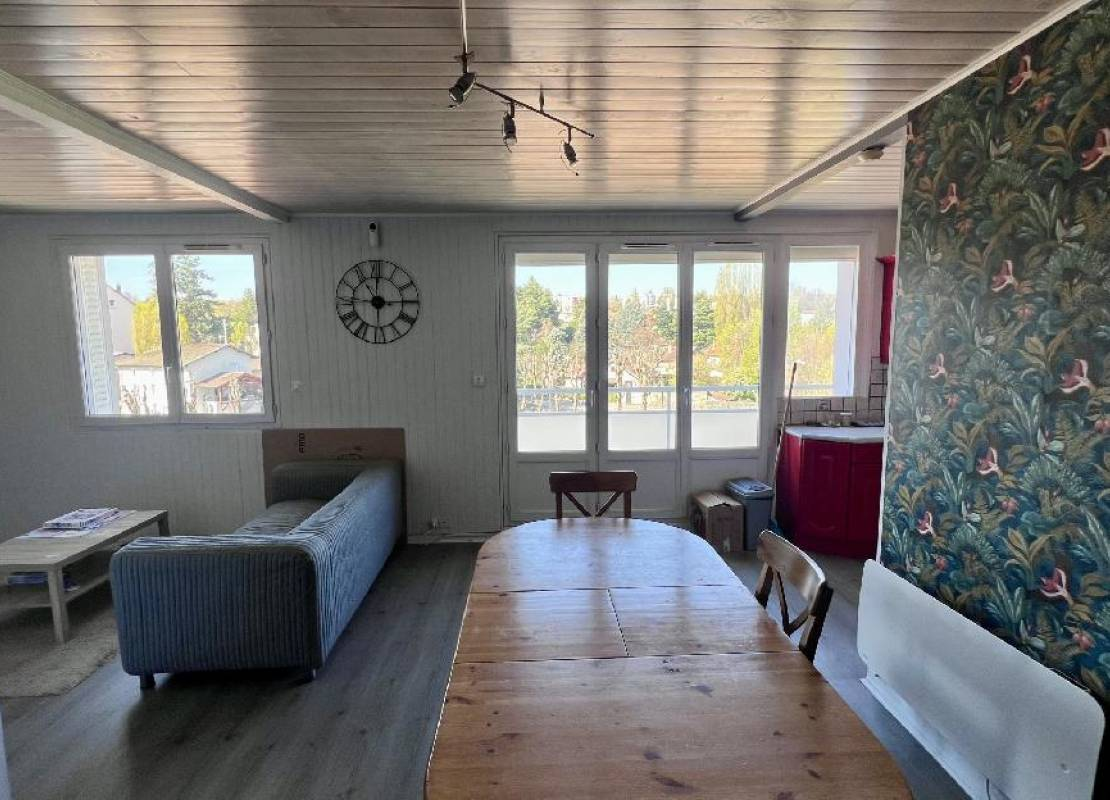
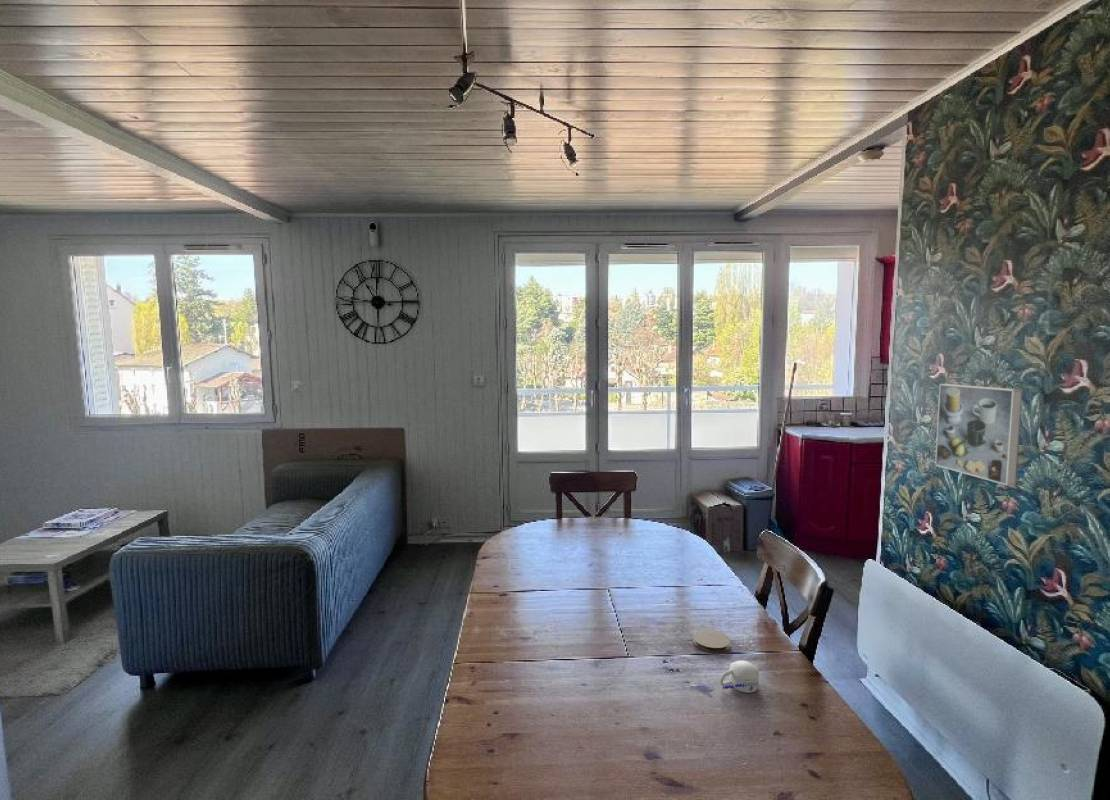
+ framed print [934,383,1024,487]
+ coaster [692,628,731,654]
+ mug [719,660,760,694]
